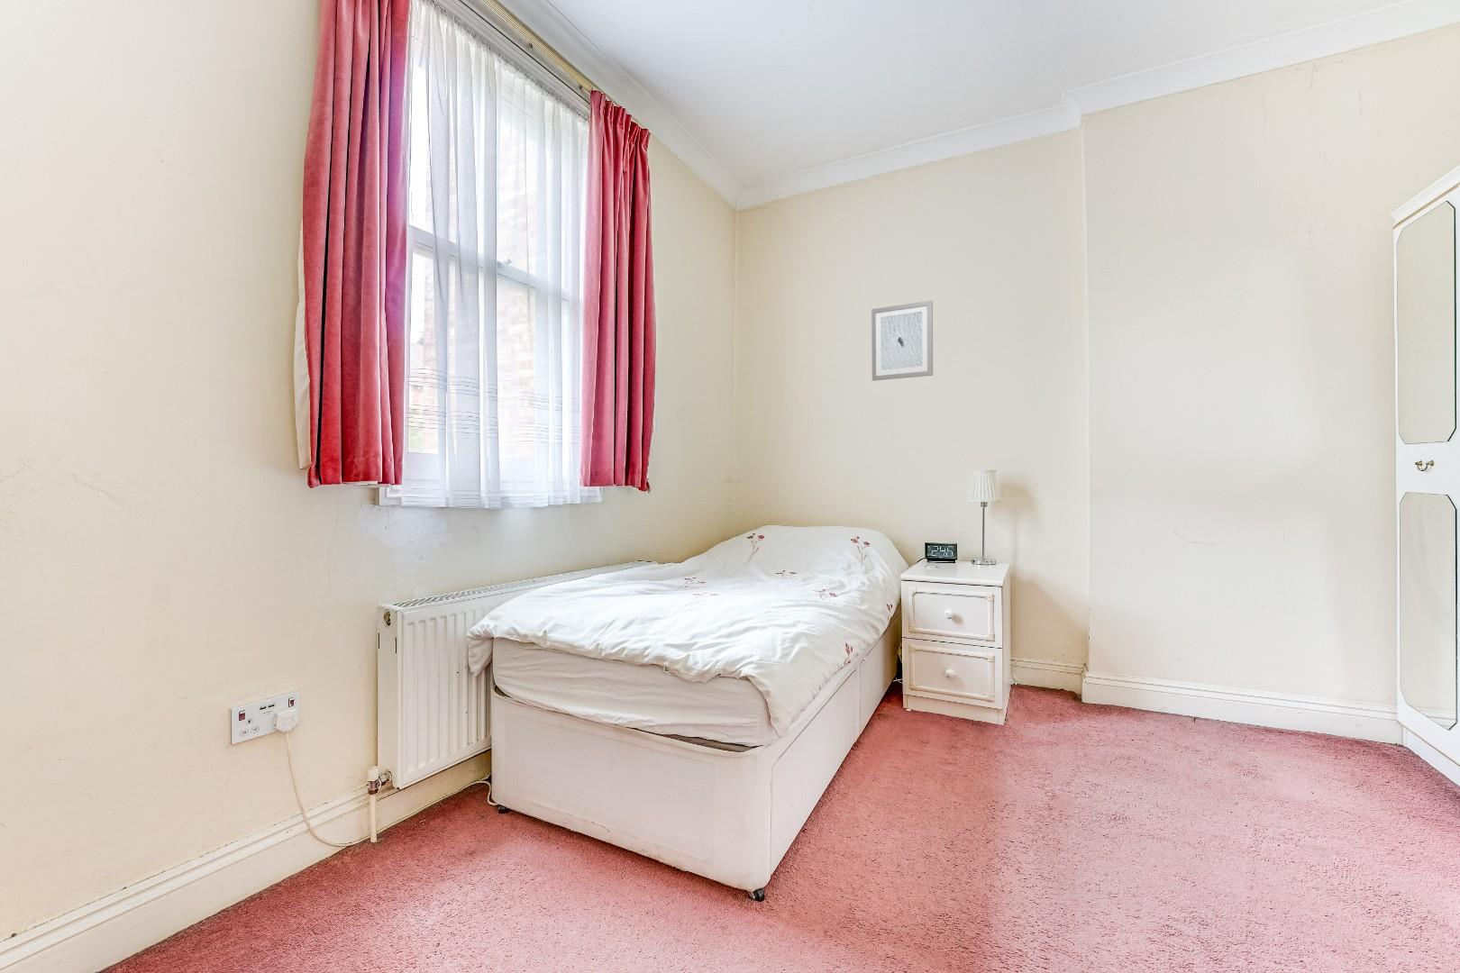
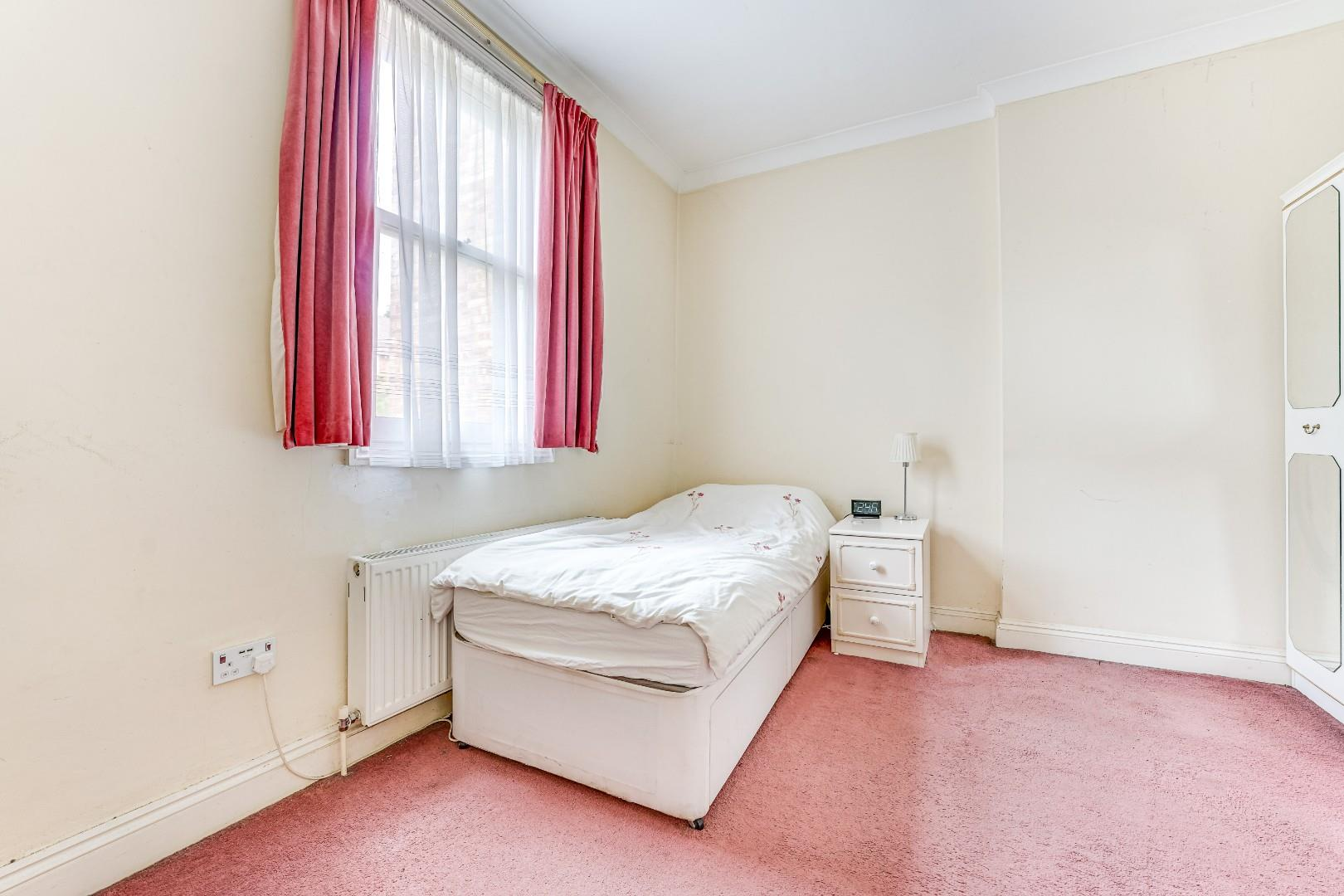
- wall art [870,299,933,382]
